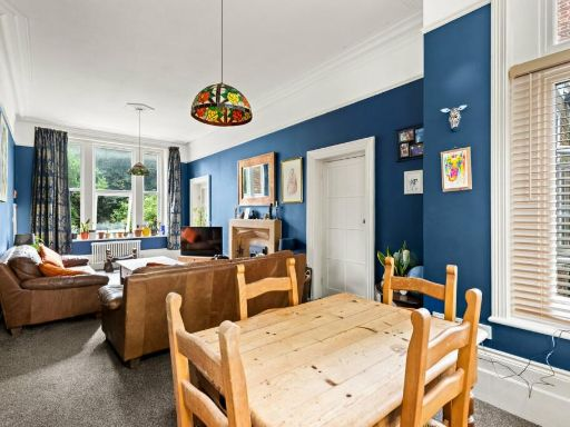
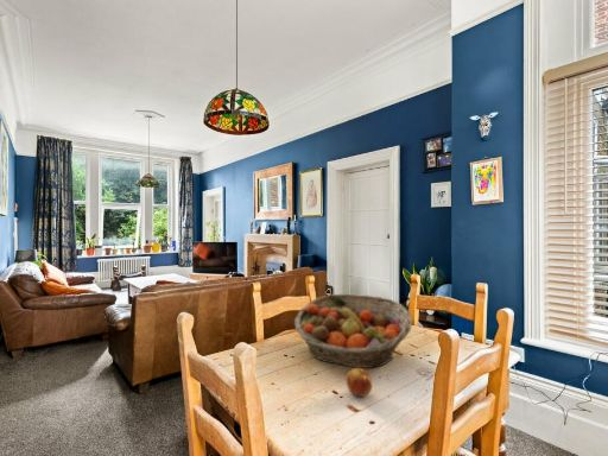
+ fruit basket [293,293,413,369]
+ fruit [344,367,373,398]
